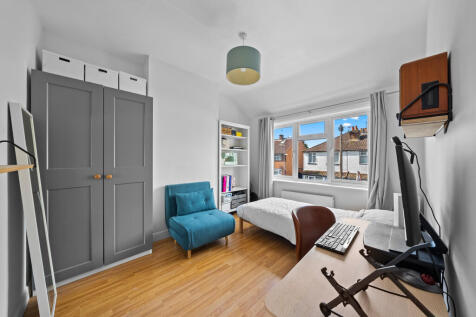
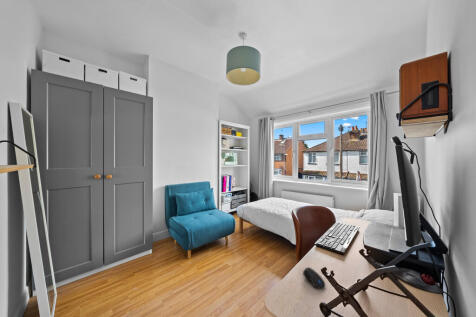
+ computer mouse [302,266,326,290]
